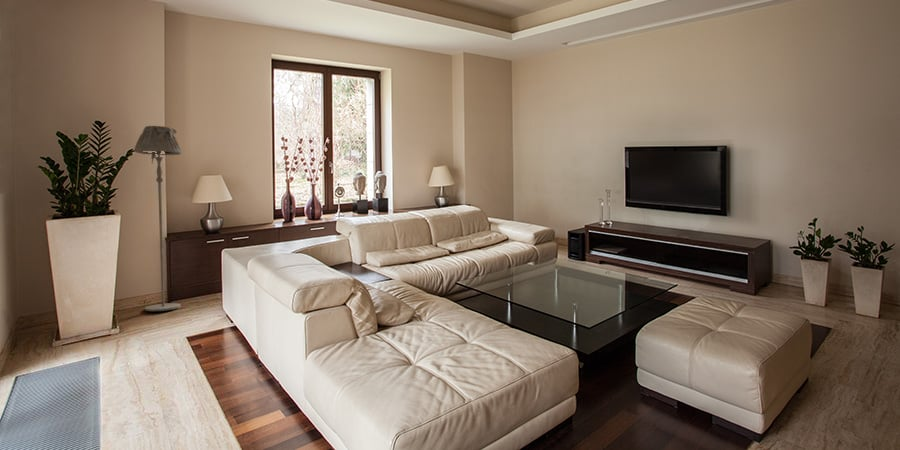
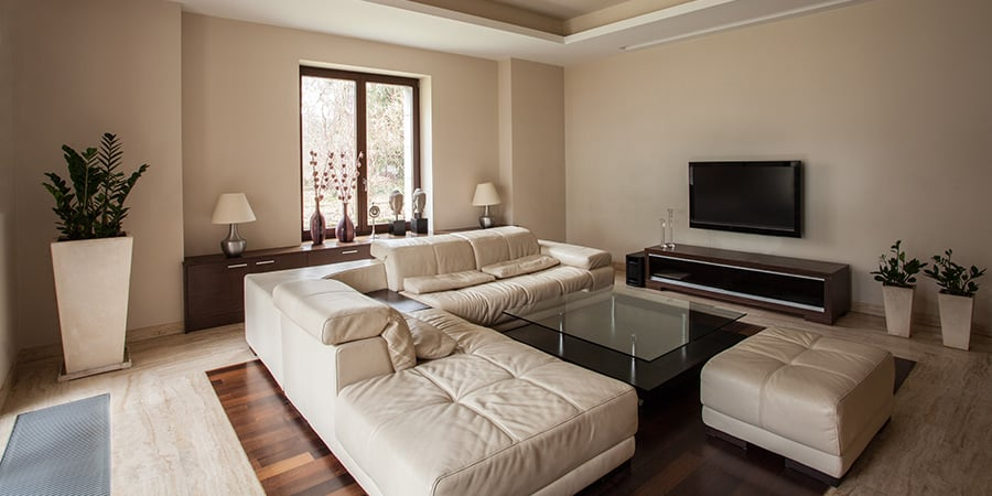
- floor lamp [133,125,183,312]
